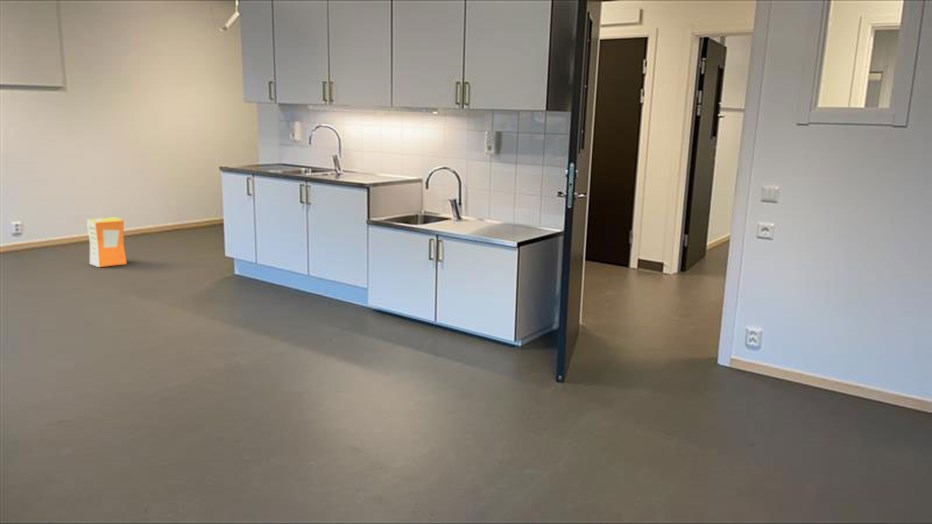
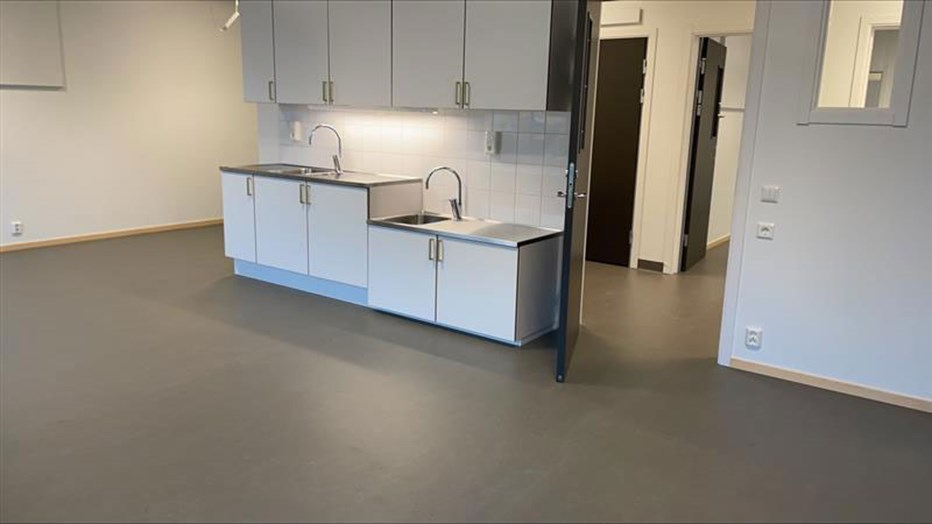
- carton [86,216,128,268]
